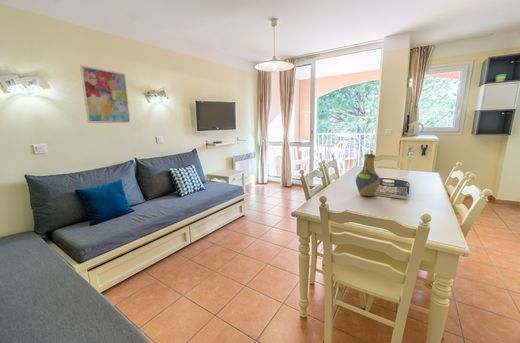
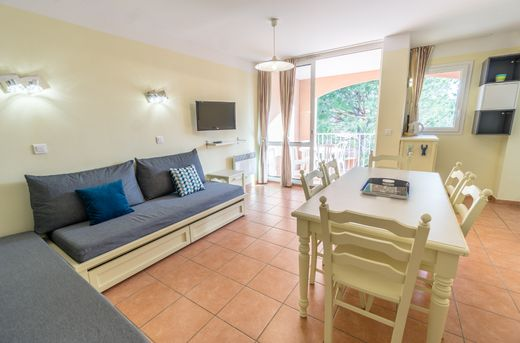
- wall art [79,65,131,124]
- vase [355,153,381,197]
